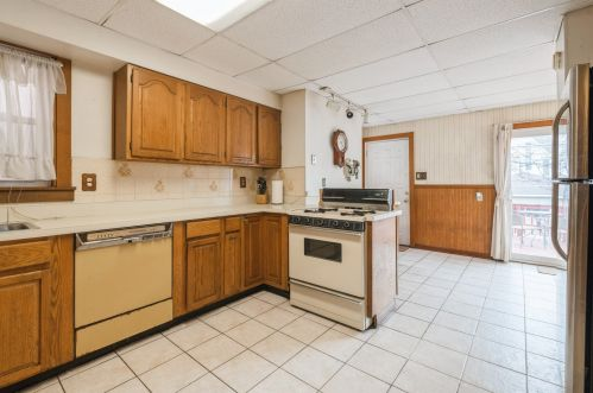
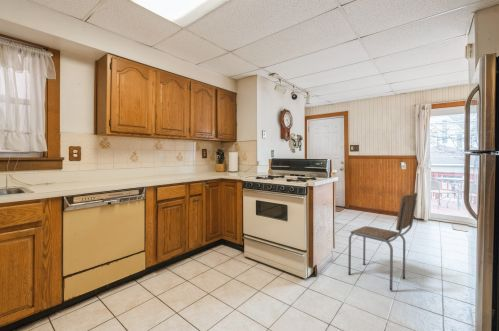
+ dining chair [347,192,418,292]
